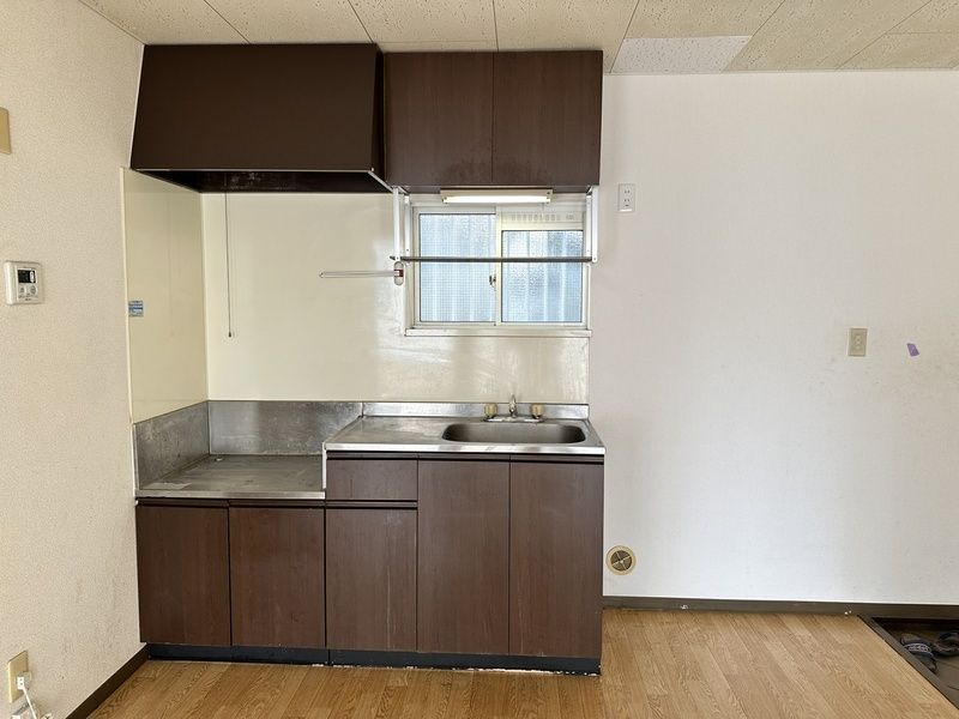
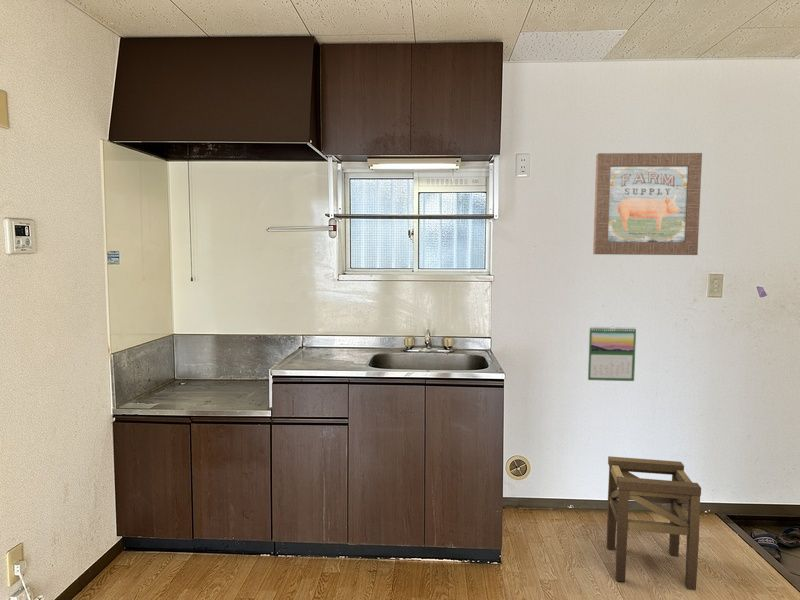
+ stool [606,455,702,591]
+ wall art [592,152,703,256]
+ calendar [587,325,637,382]
